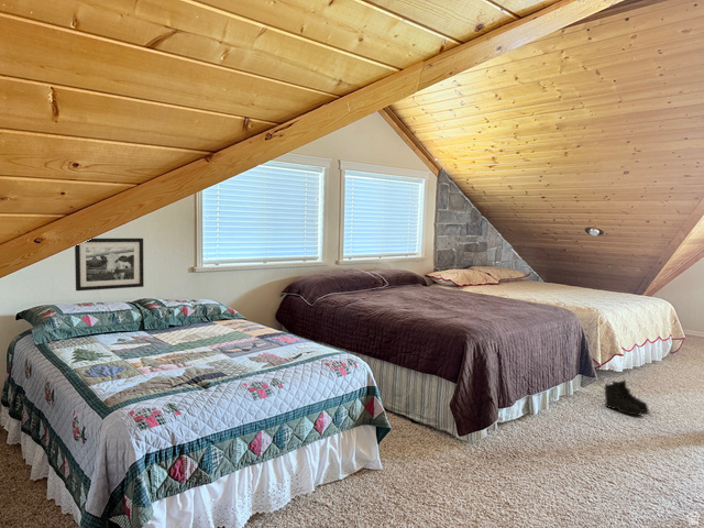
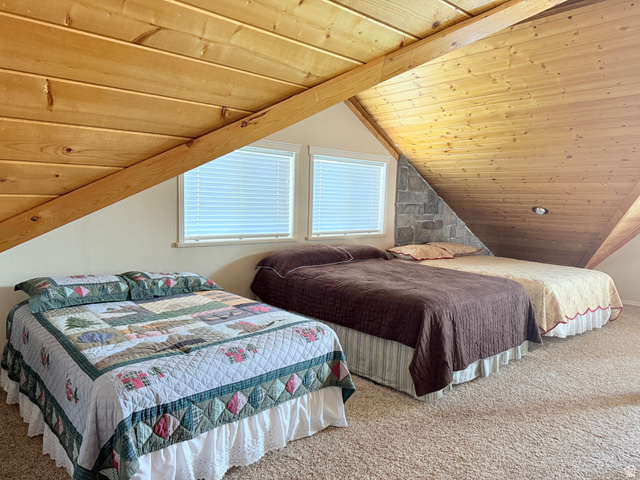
- picture frame [74,238,145,292]
- boots [603,378,650,417]
